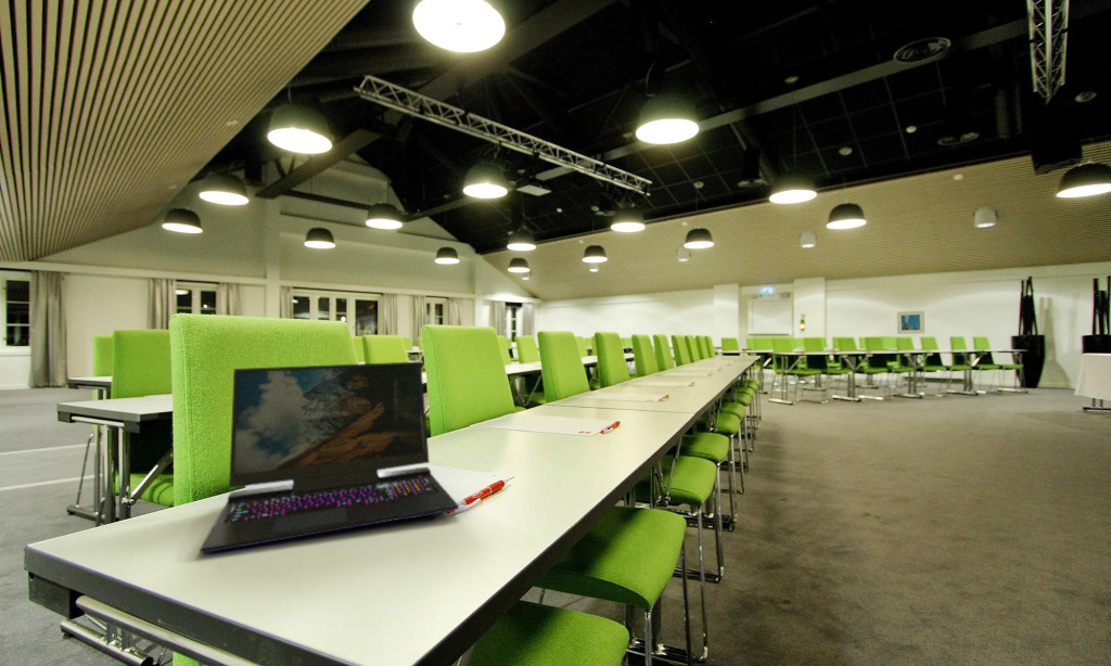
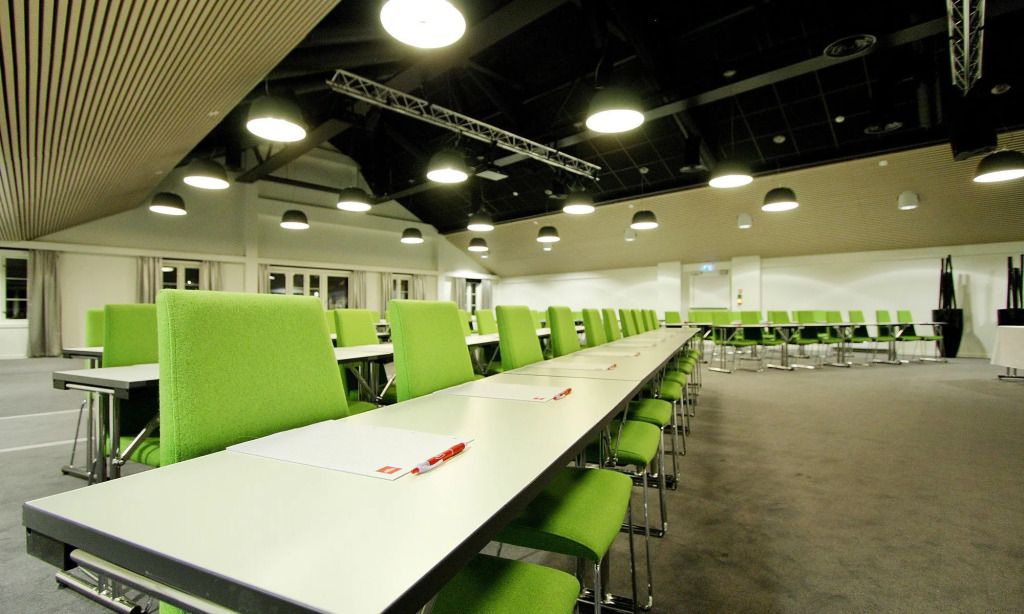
- laptop [199,360,460,554]
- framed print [896,310,925,335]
